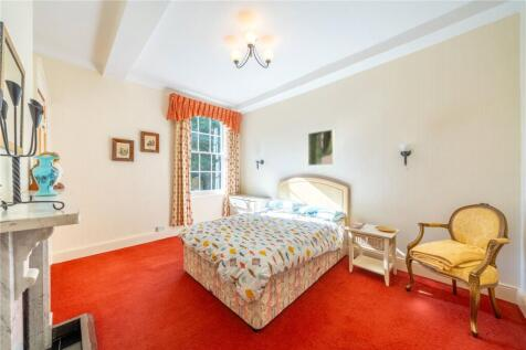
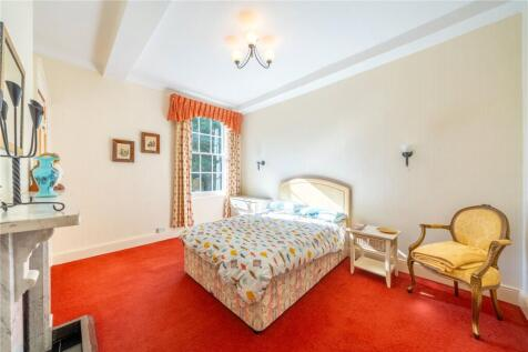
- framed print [307,128,335,167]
